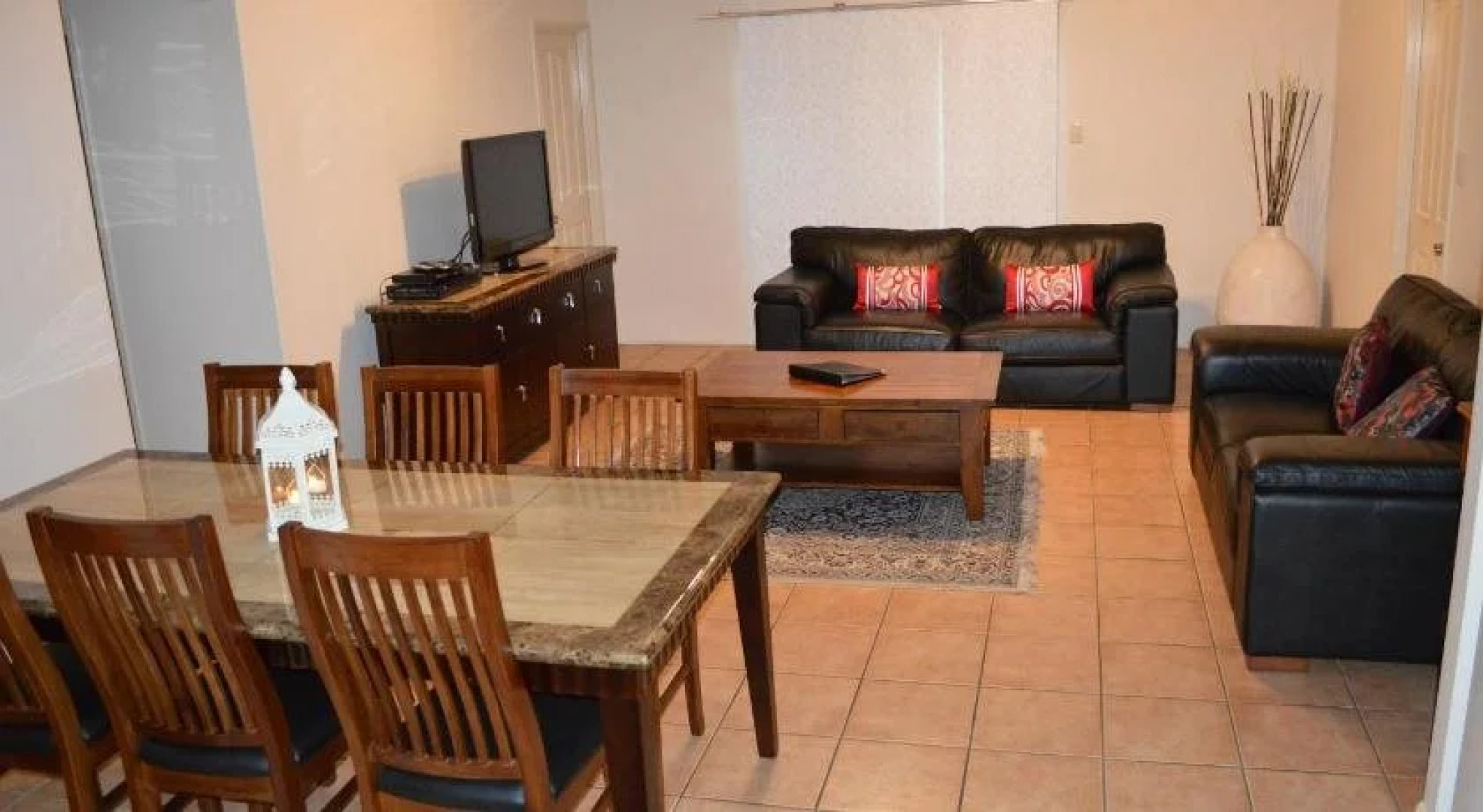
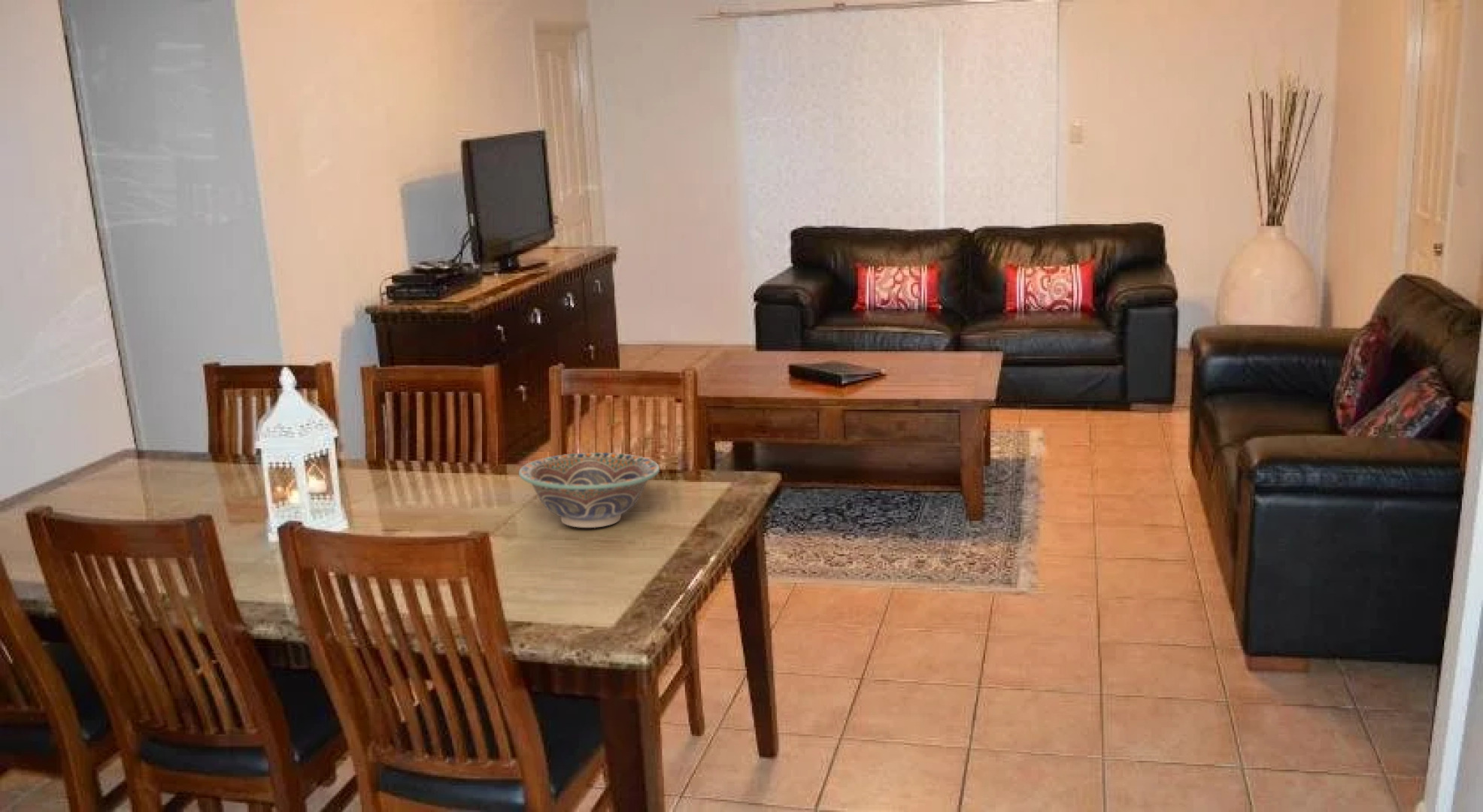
+ decorative bowl [518,452,660,529]
